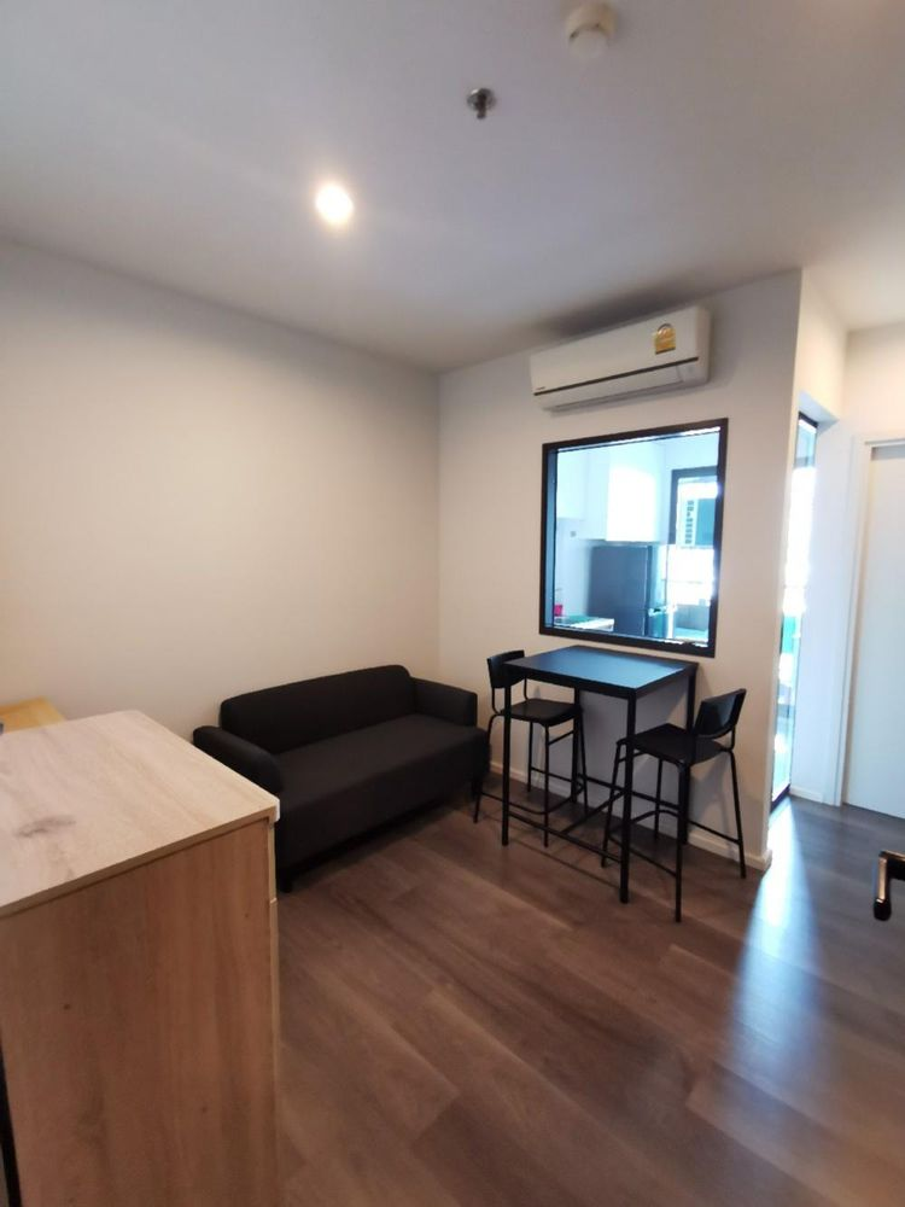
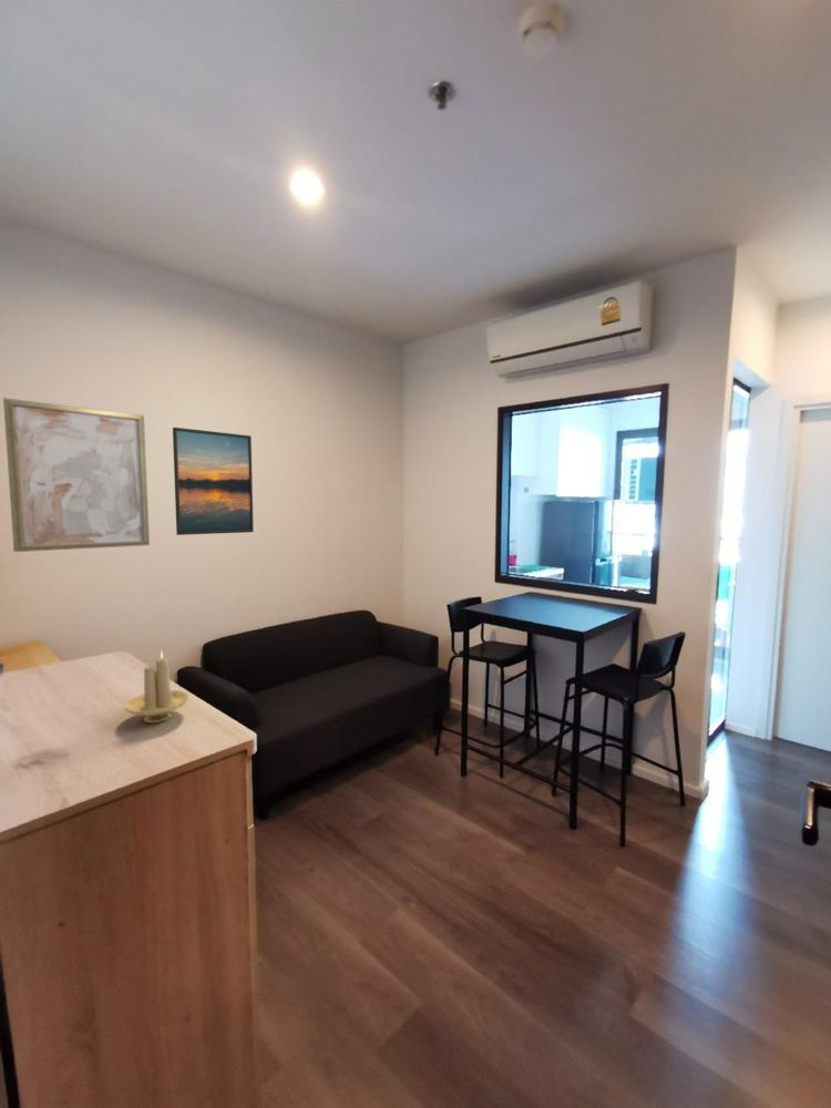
+ candle holder [123,648,189,724]
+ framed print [172,427,255,536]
+ wall art [2,397,151,553]
